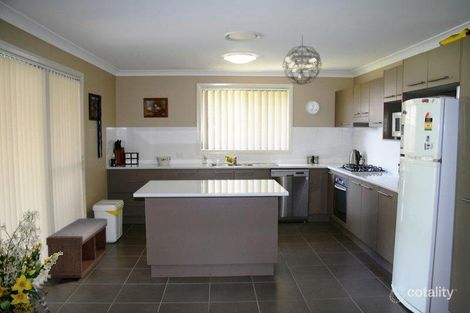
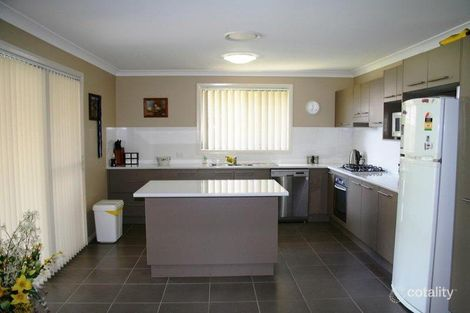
- pendant light [281,34,323,86]
- bench [45,217,109,279]
